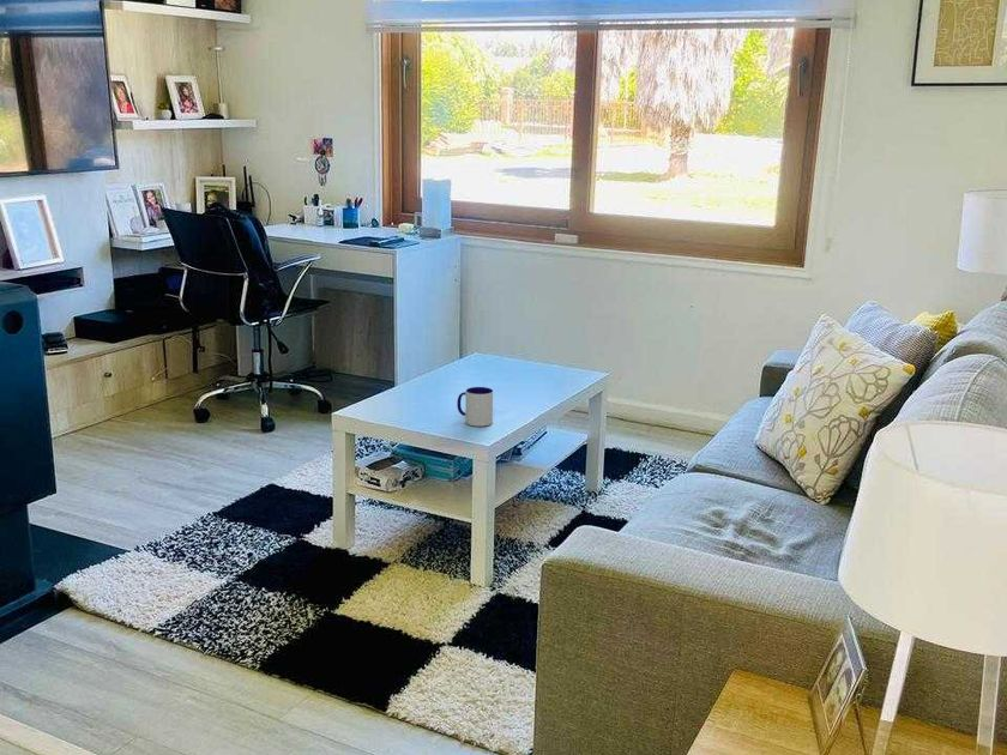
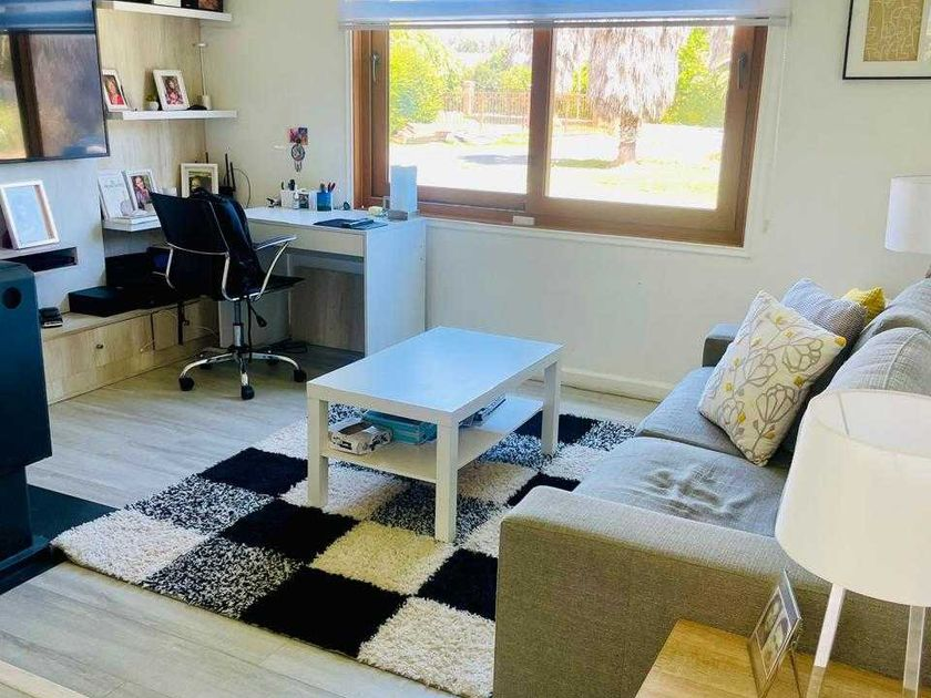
- mug [456,386,494,428]
